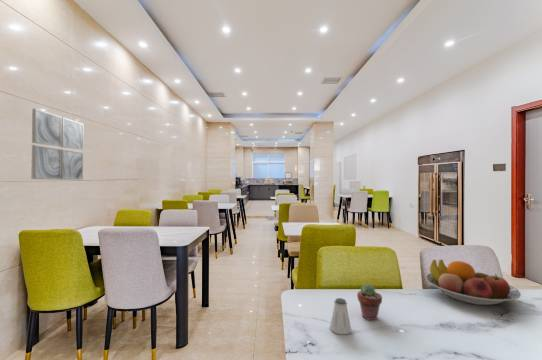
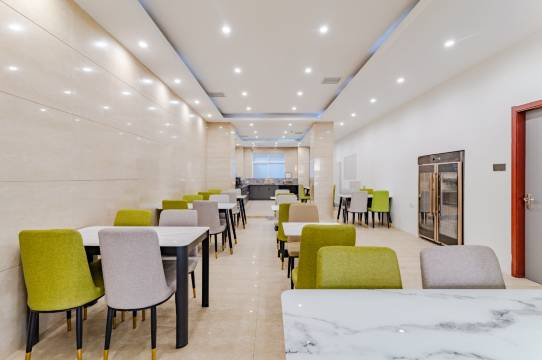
- wall art [31,108,84,181]
- saltshaker [329,297,352,336]
- fruit bowl [425,258,522,306]
- potted succulent [356,284,383,321]
